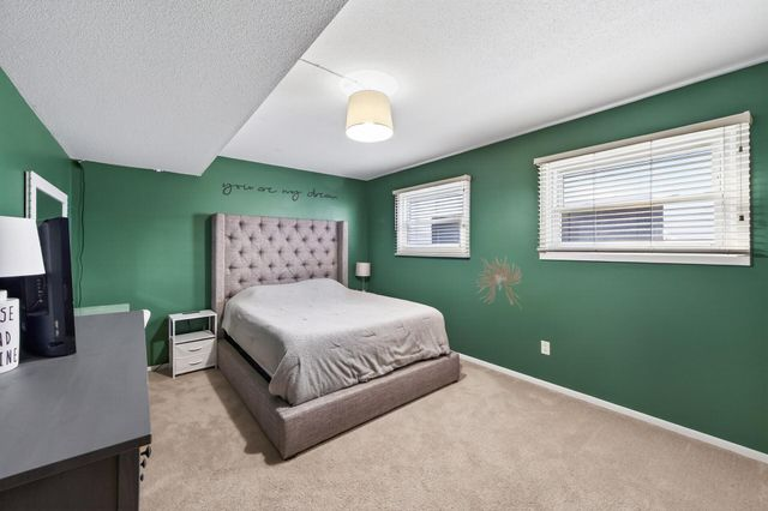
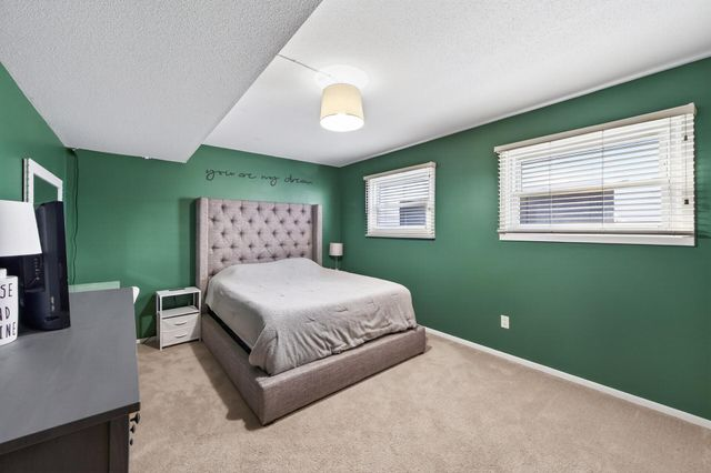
- wall sculpture [474,256,523,311]
